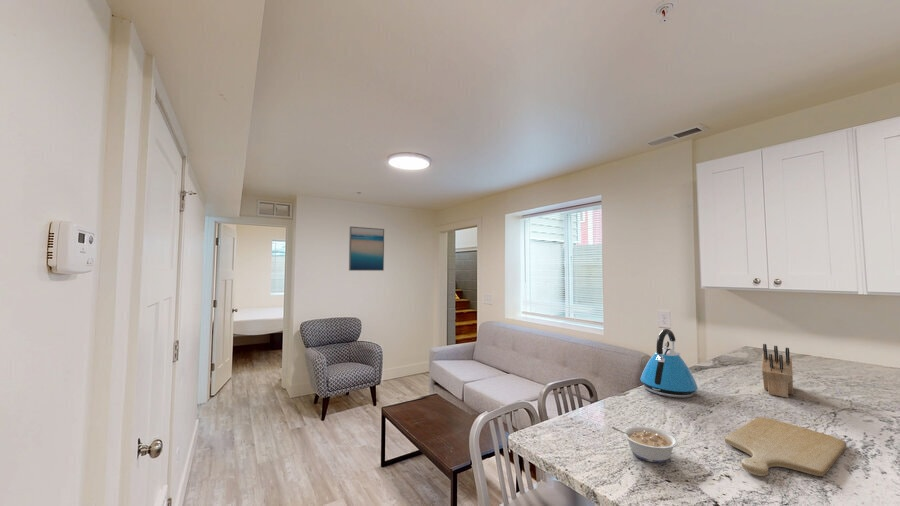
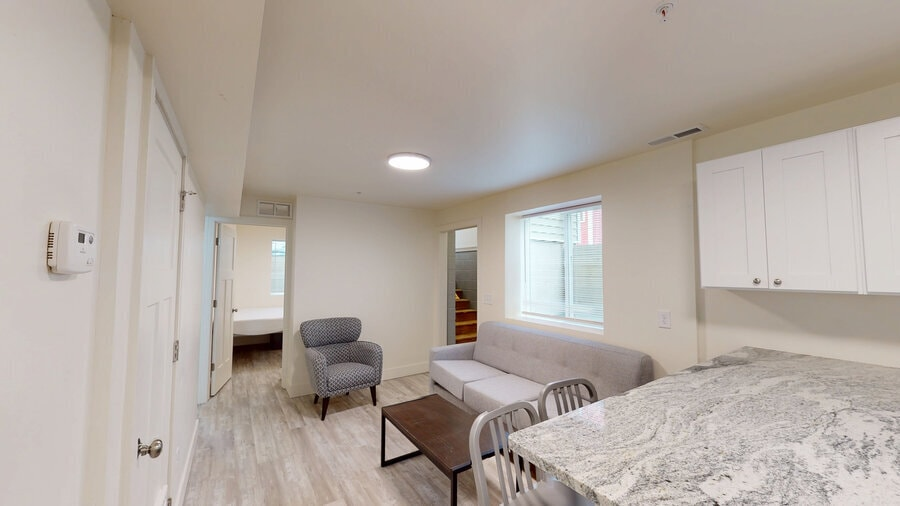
- knife block [761,343,794,399]
- legume [611,425,679,464]
- chopping board [724,416,848,477]
- kettle [639,328,699,399]
- wall art [348,225,385,272]
